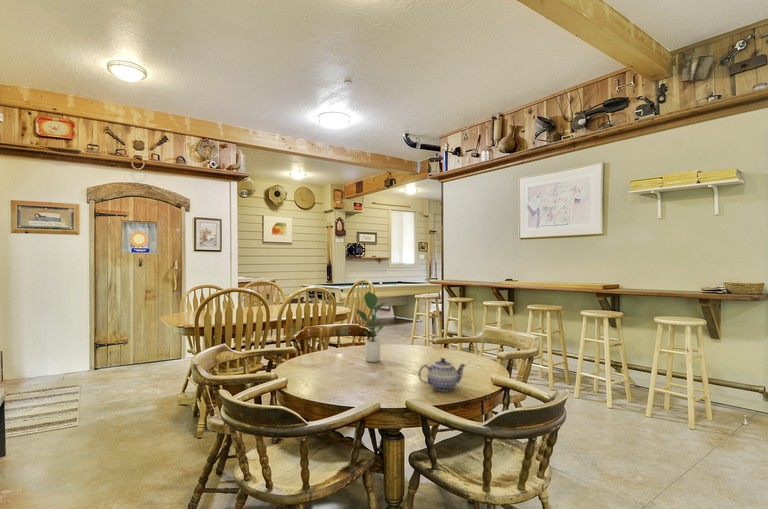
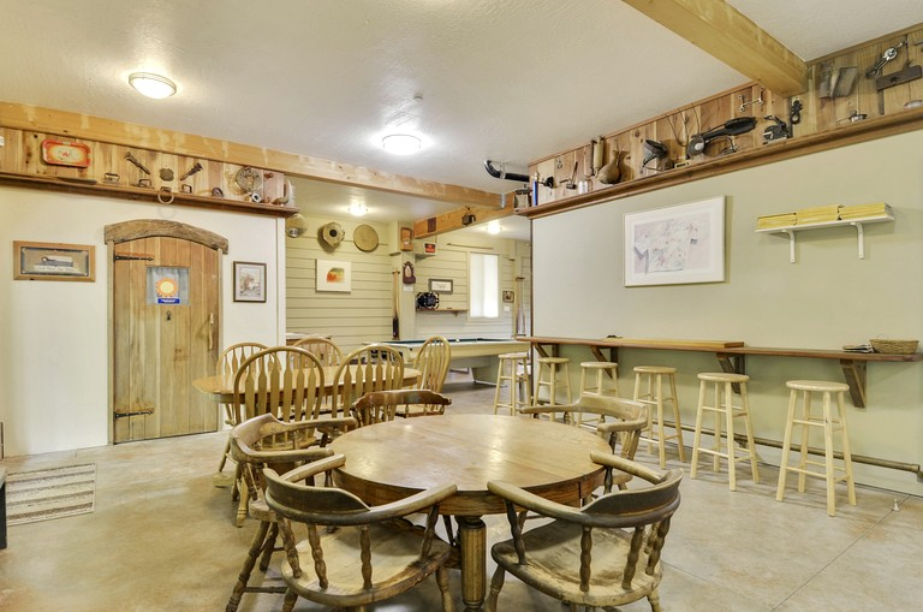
- potted plant [356,291,388,363]
- teapot [417,357,466,392]
